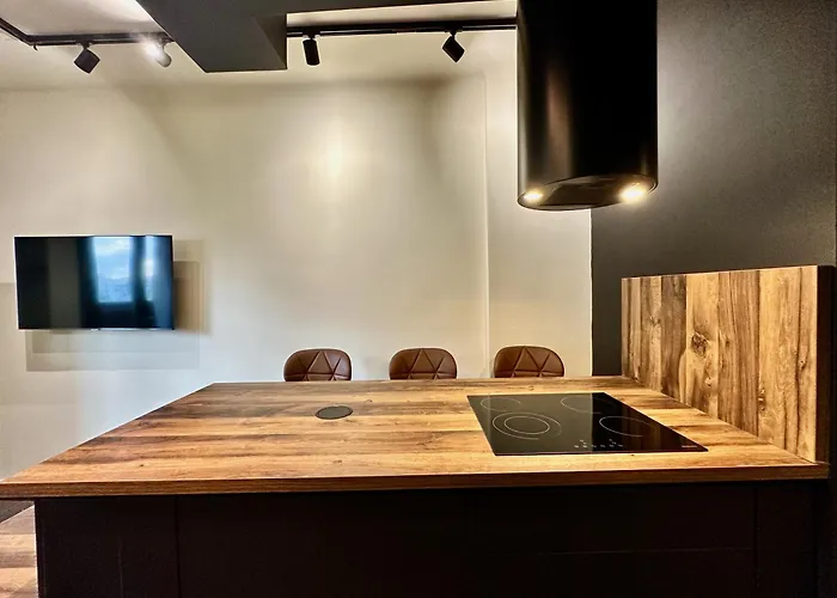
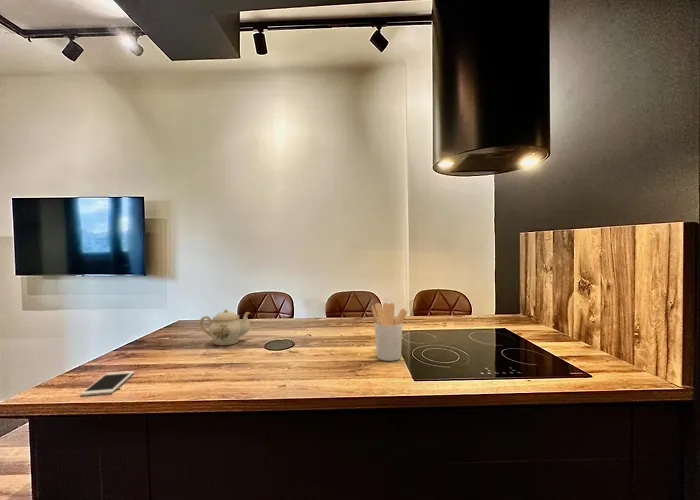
+ cell phone [79,370,135,397]
+ teapot [198,308,251,346]
+ utensil holder [371,302,408,362]
